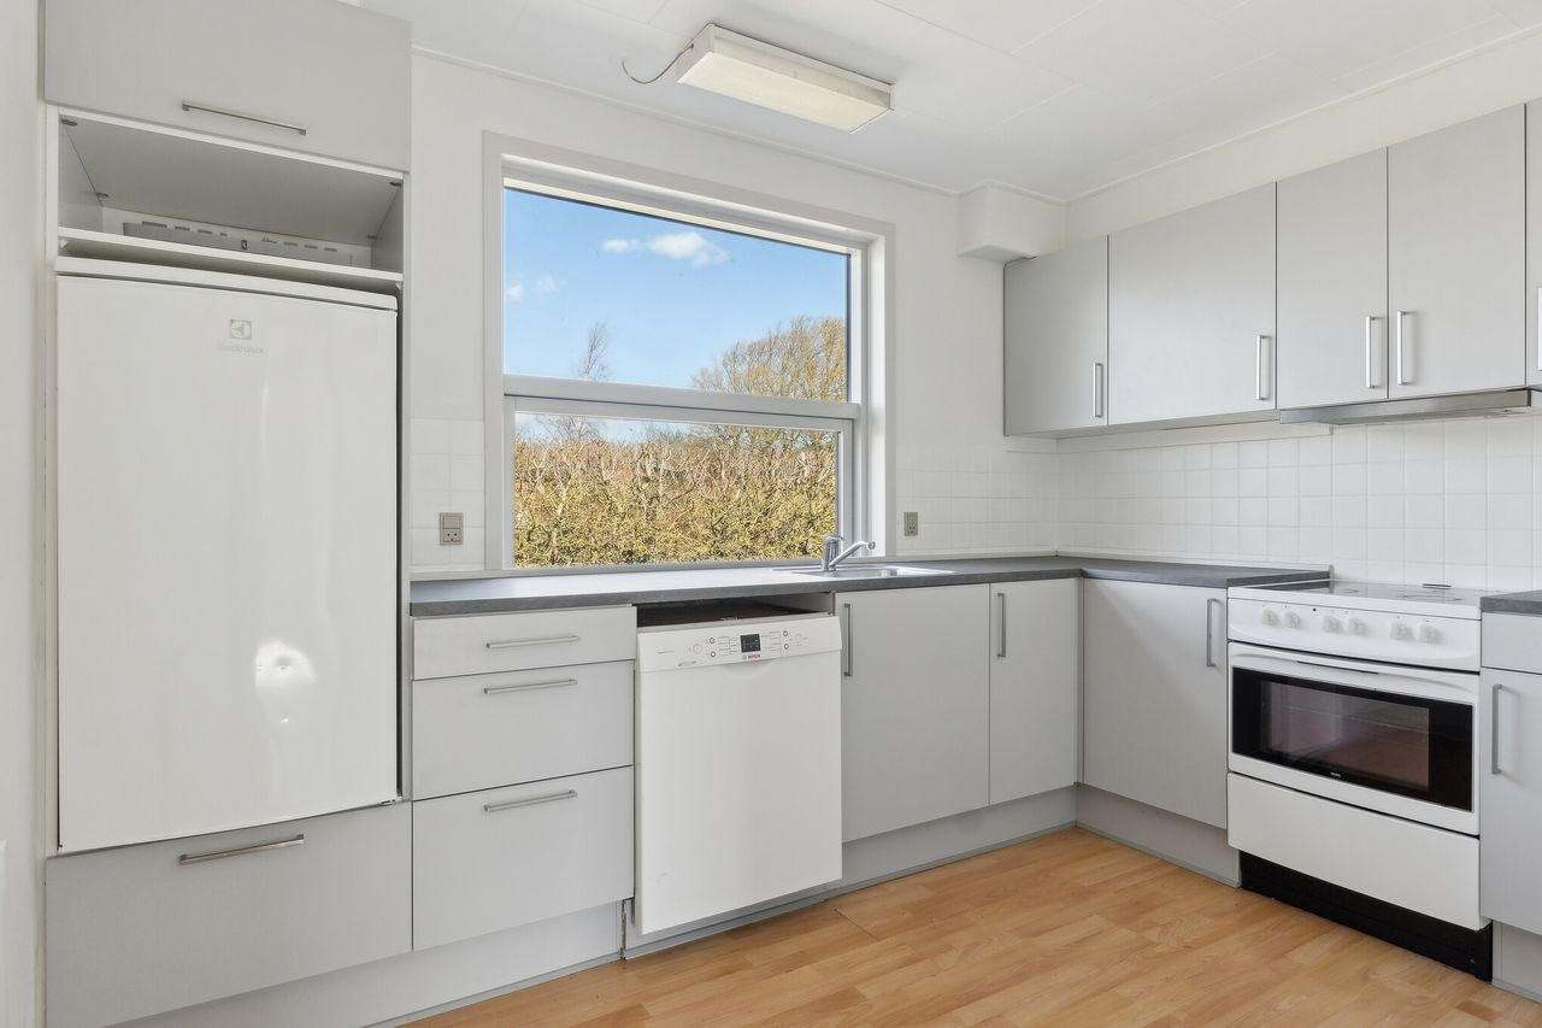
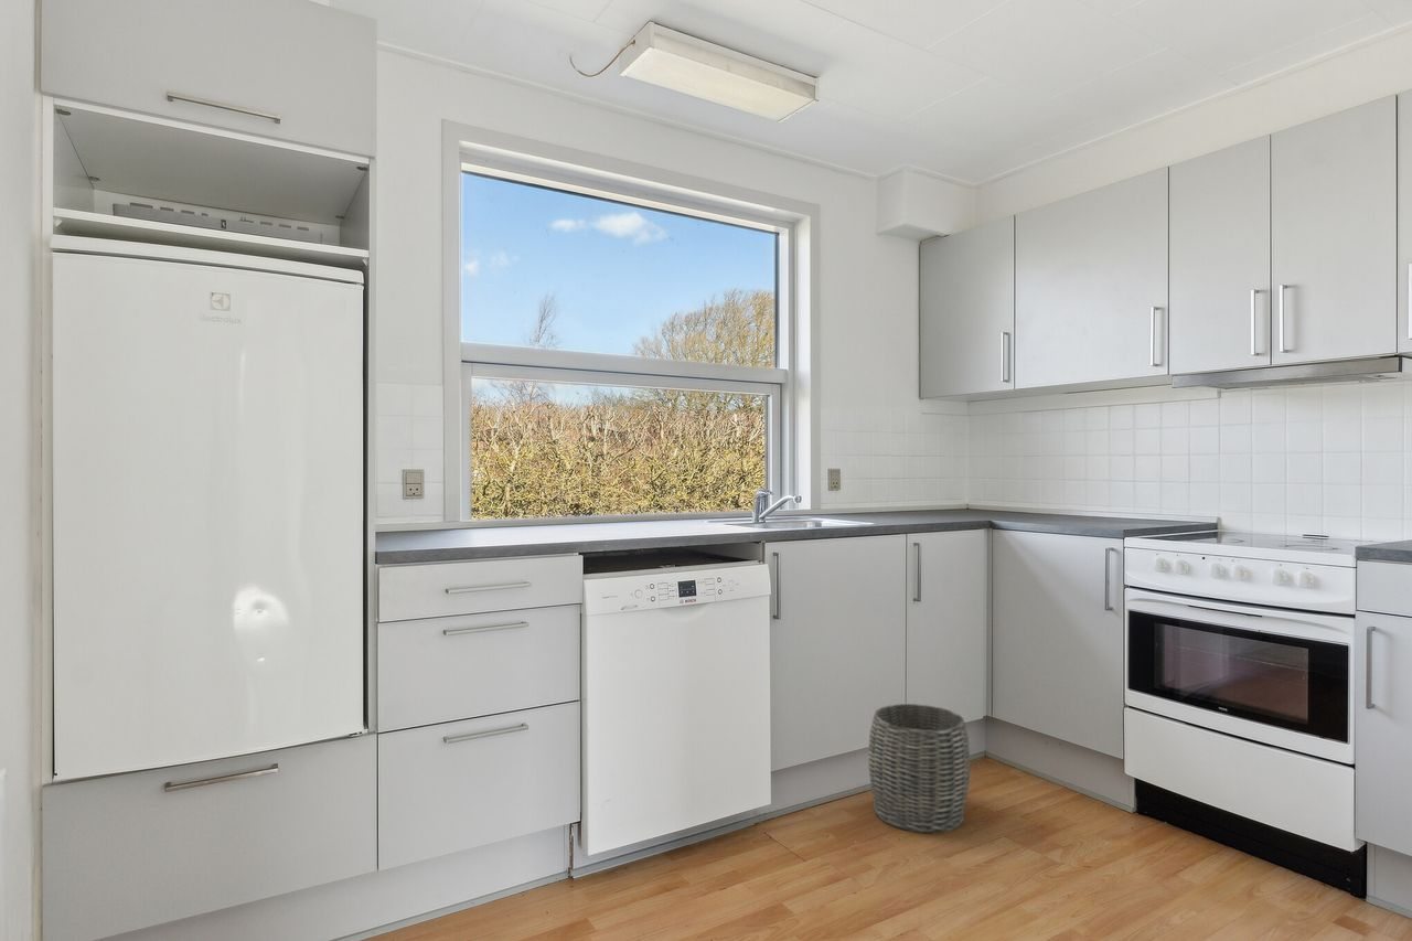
+ woven basket [868,703,971,834]
